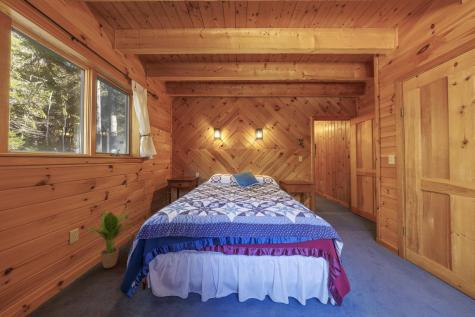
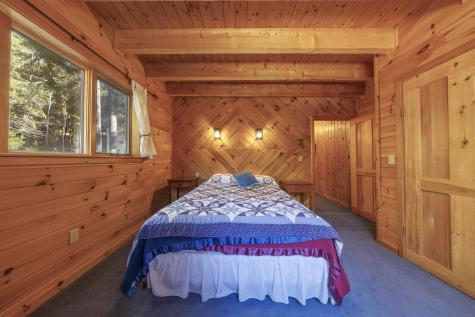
- potted plant [83,210,135,269]
